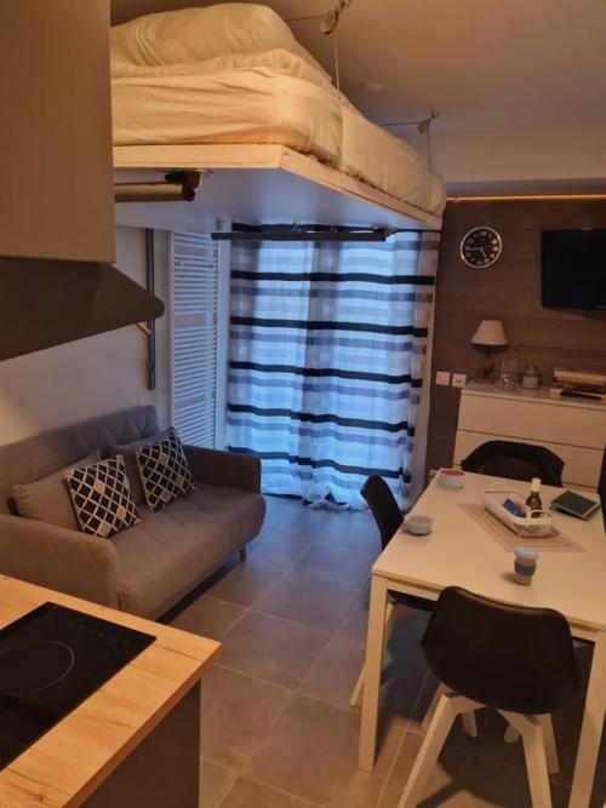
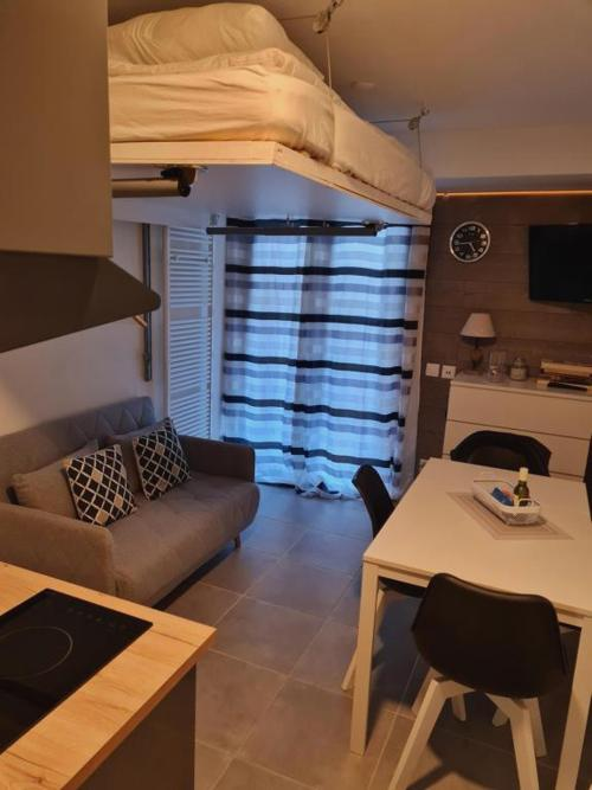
- coffee cup [513,545,541,586]
- legume [404,511,436,535]
- notepad [548,488,604,521]
- candle [438,468,467,489]
